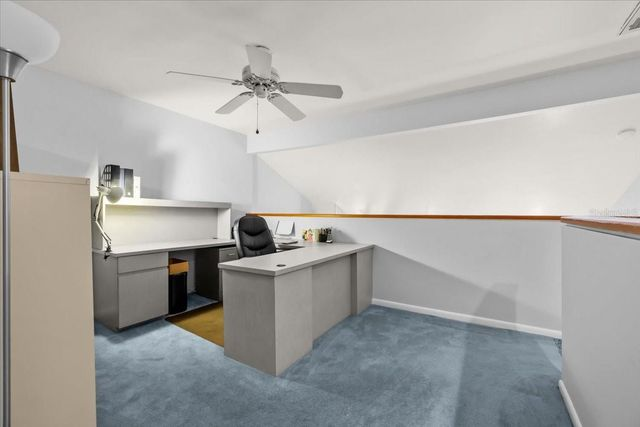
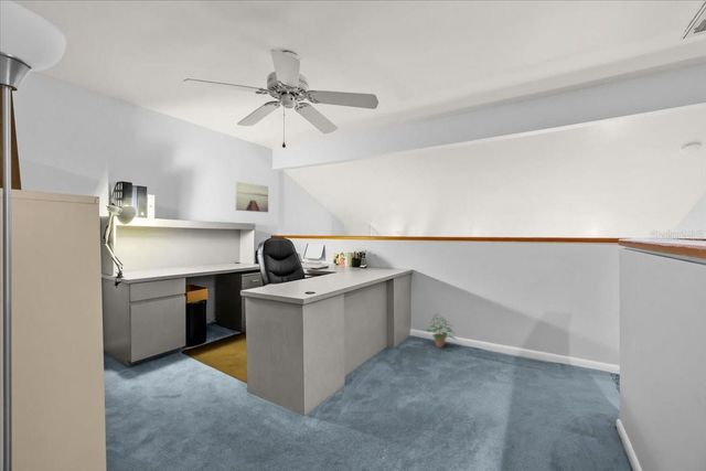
+ potted plant [422,312,459,349]
+ wall art [234,181,269,213]
